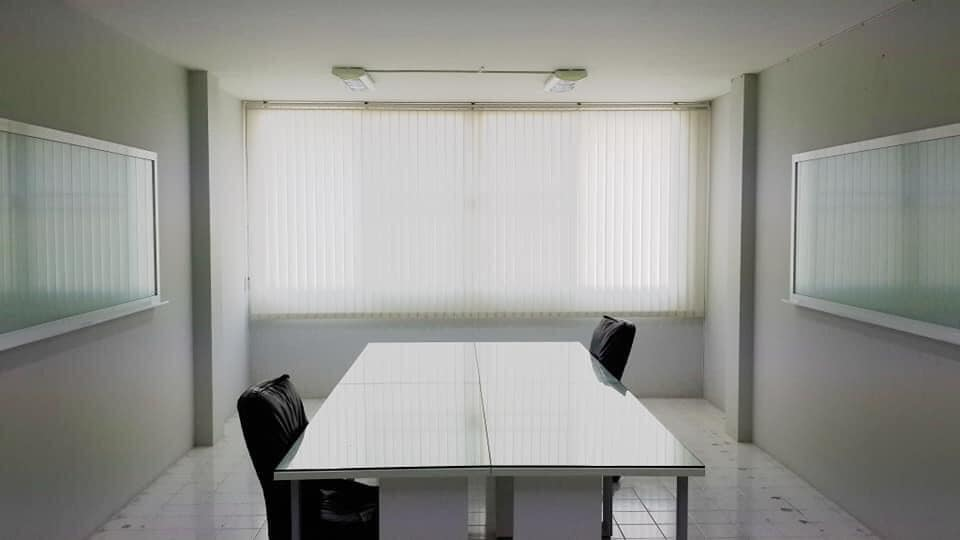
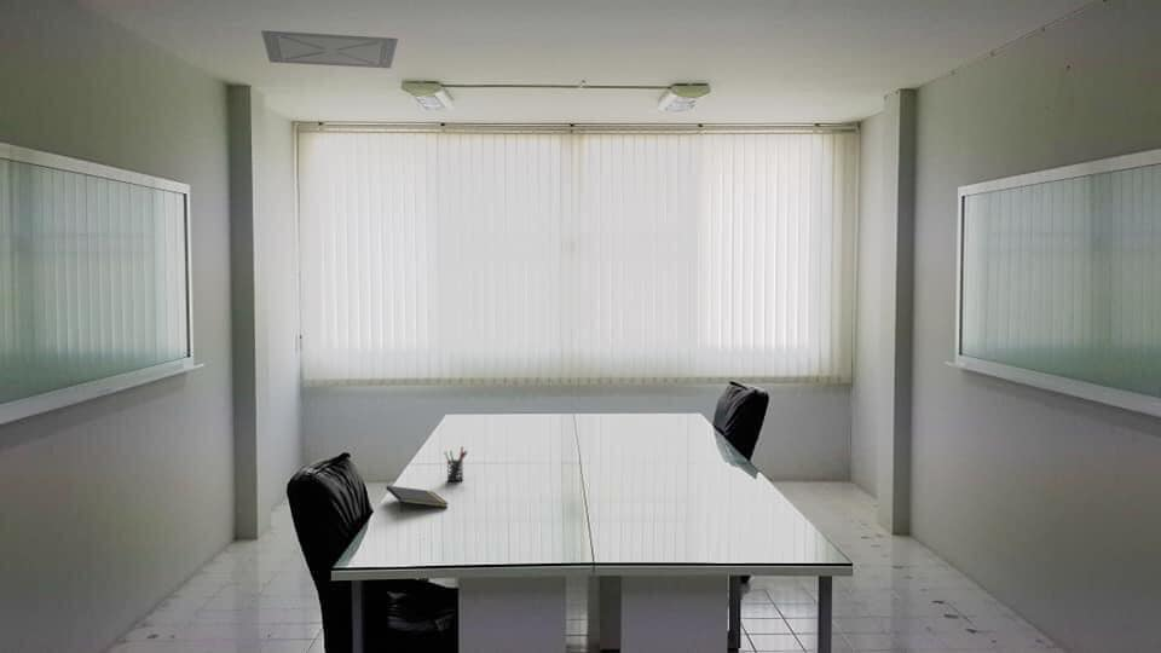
+ notepad [385,485,450,513]
+ ceiling vent [260,29,399,69]
+ pen holder [443,445,468,482]
